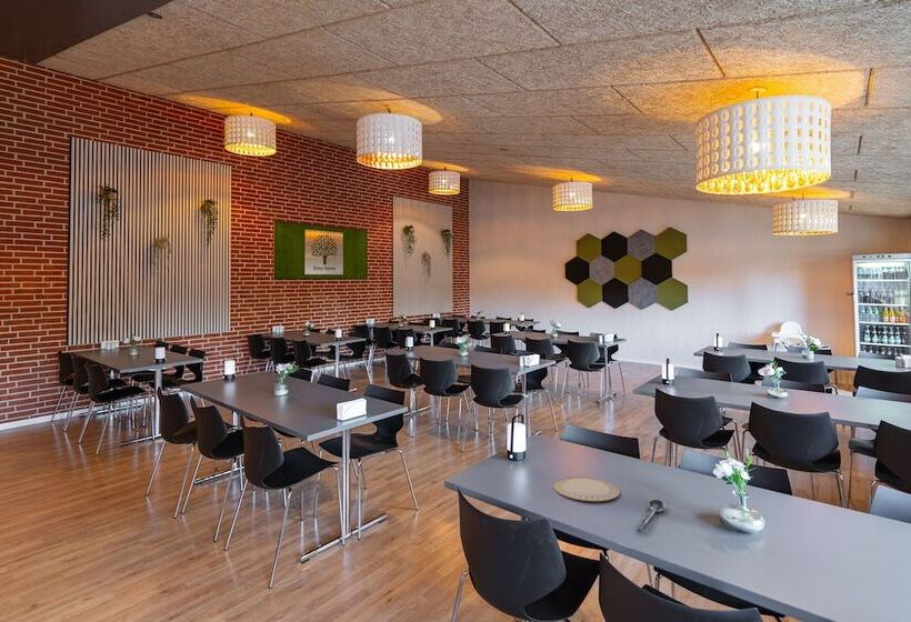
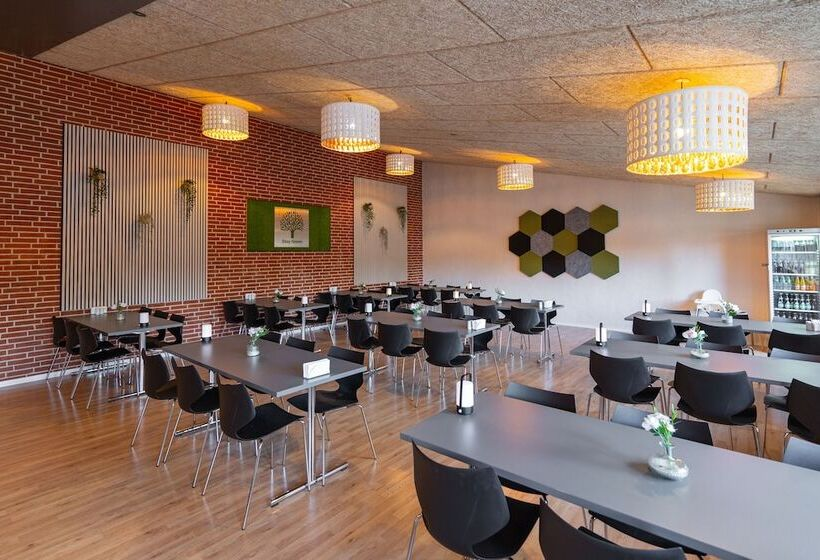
- chinaware [552,476,621,502]
- spoon [634,498,667,533]
